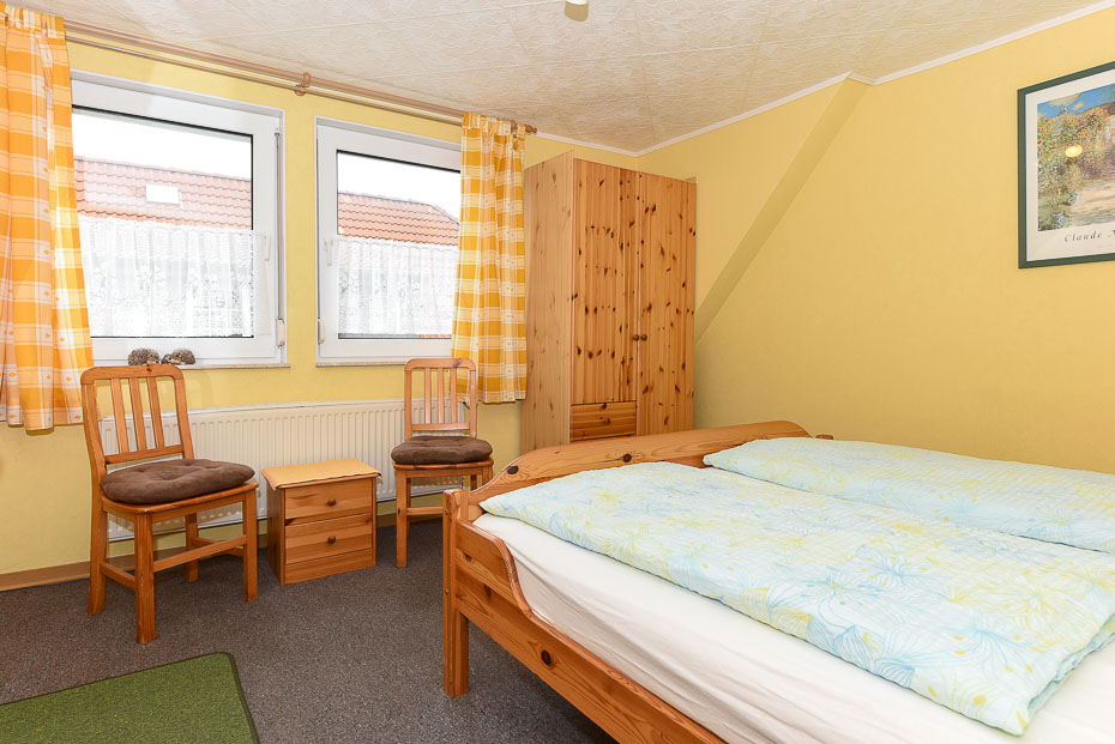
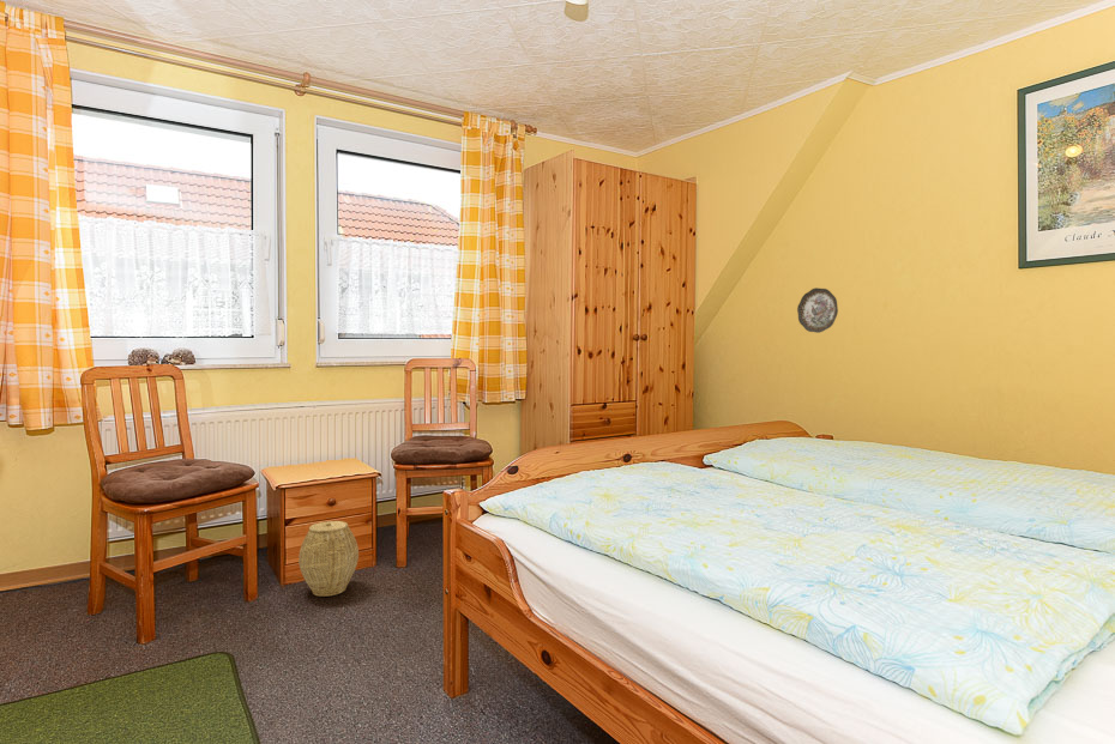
+ decorative plate [796,286,839,334]
+ woven basket [297,520,360,598]
